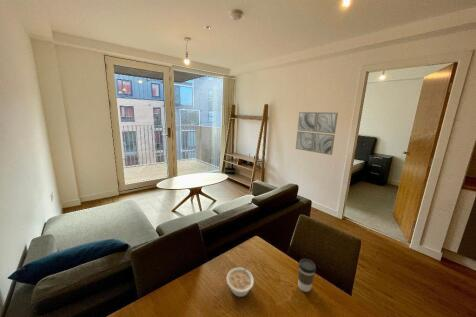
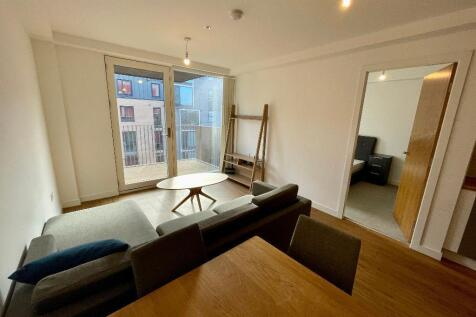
- legume [226,262,255,298]
- coffee cup [297,258,317,293]
- wall art [295,111,339,156]
